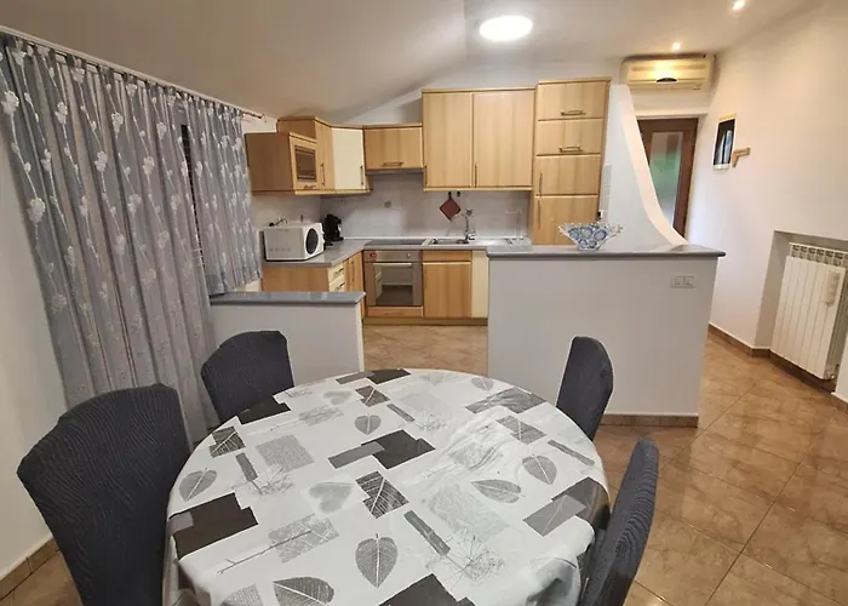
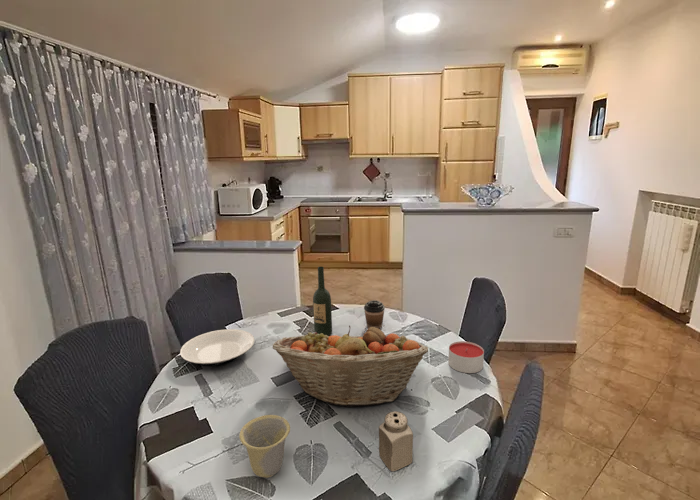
+ fruit basket [272,325,429,408]
+ wine bottle [312,266,333,336]
+ coffee cup [363,299,386,330]
+ cup [238,414,291,479]
+ candle [447,340,485,374]
+ salt shaker [378,411,414,472]
+ plate [179,328,255,367]
